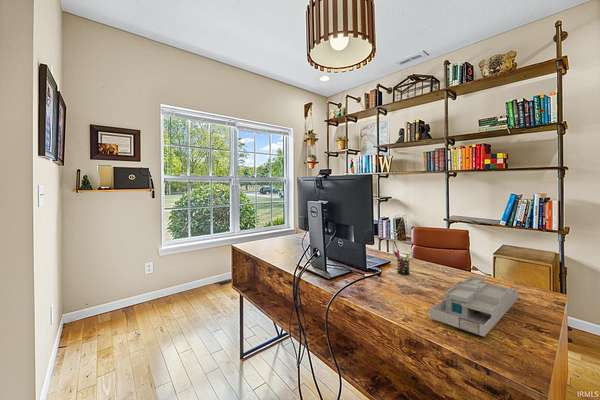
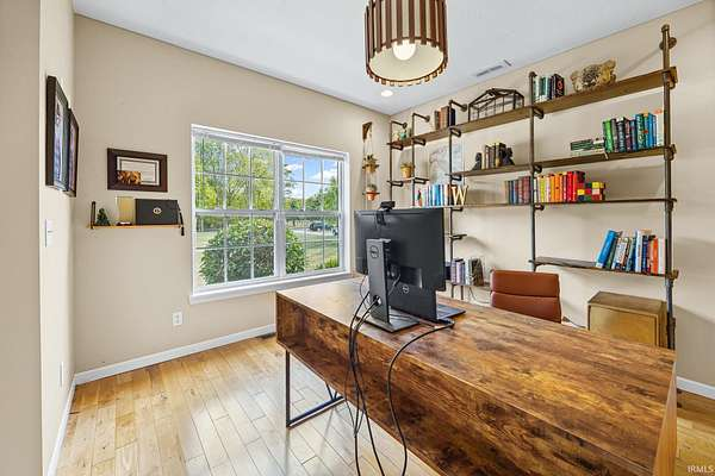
- desk organizer [428,276,519,338]
- pen holder [393,249,412,275]
